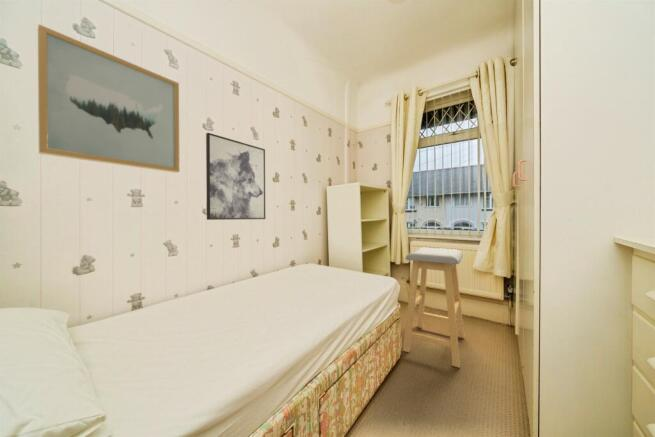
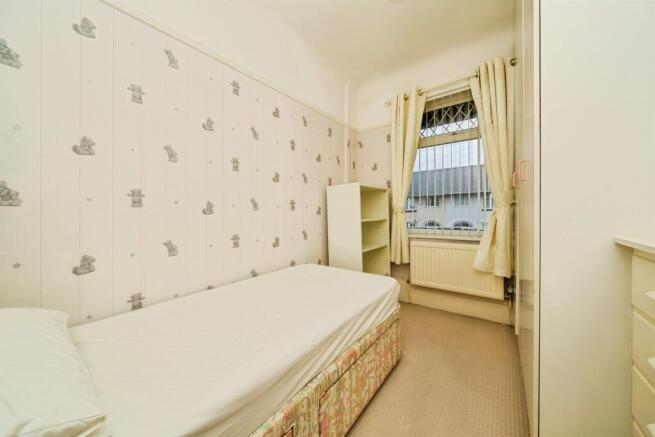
- wall art [37,23,180,174]
- wall art [205,132,266,221]
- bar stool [402,247,466,369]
